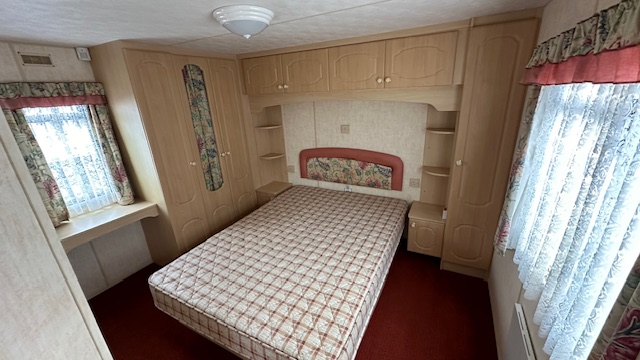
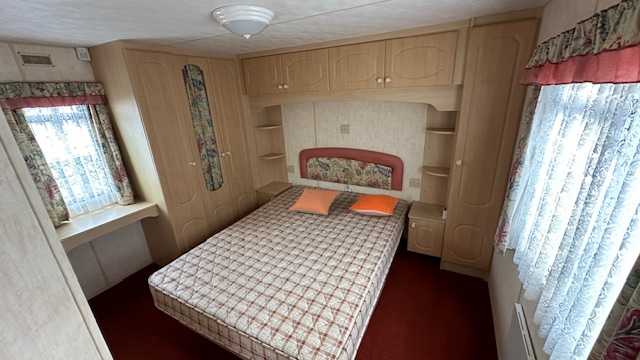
+ pillow [288,187,341,216]
+ pillow [348,193,400,217]
